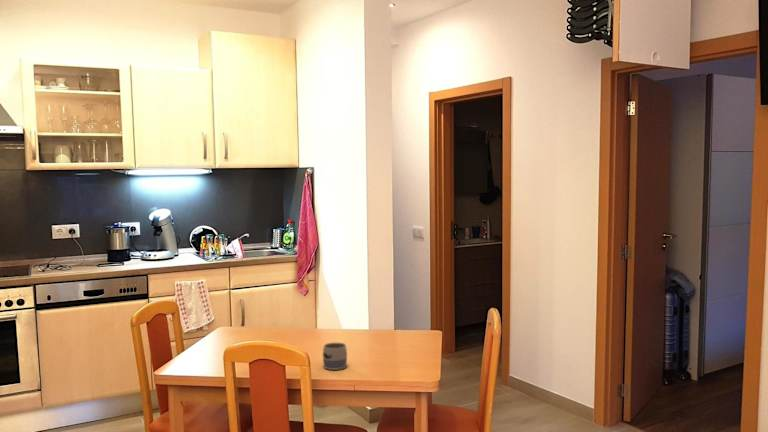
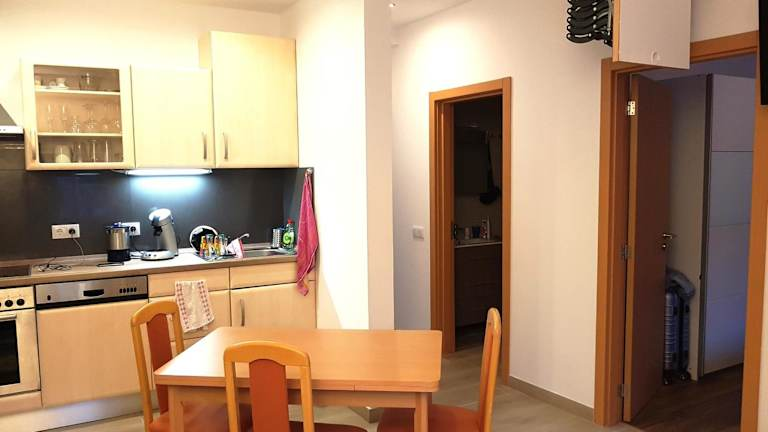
- mug [322,342,348,371]
